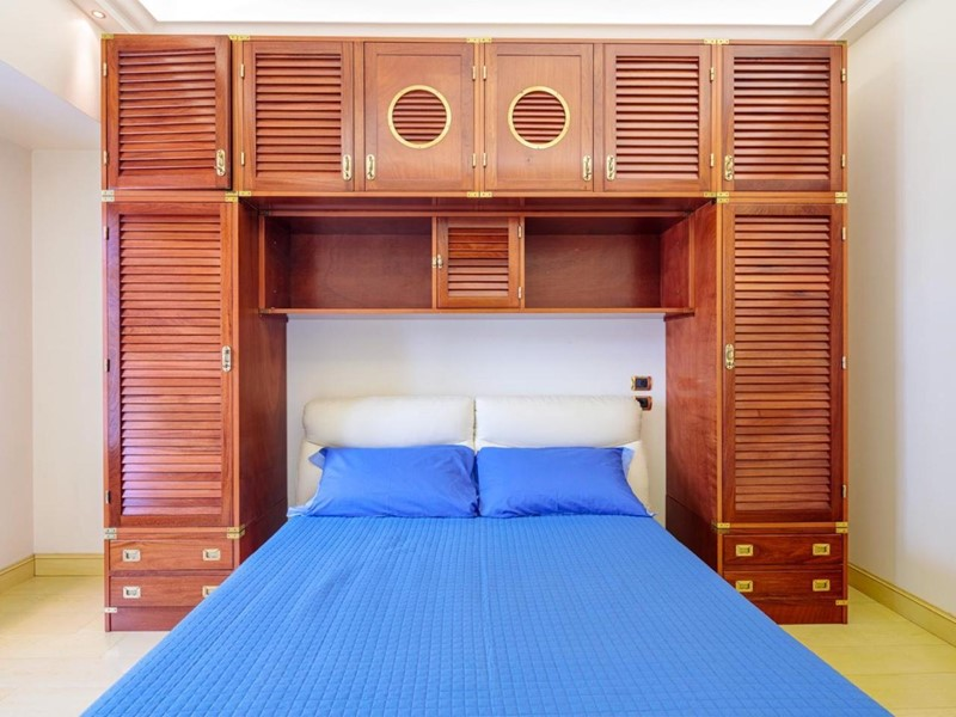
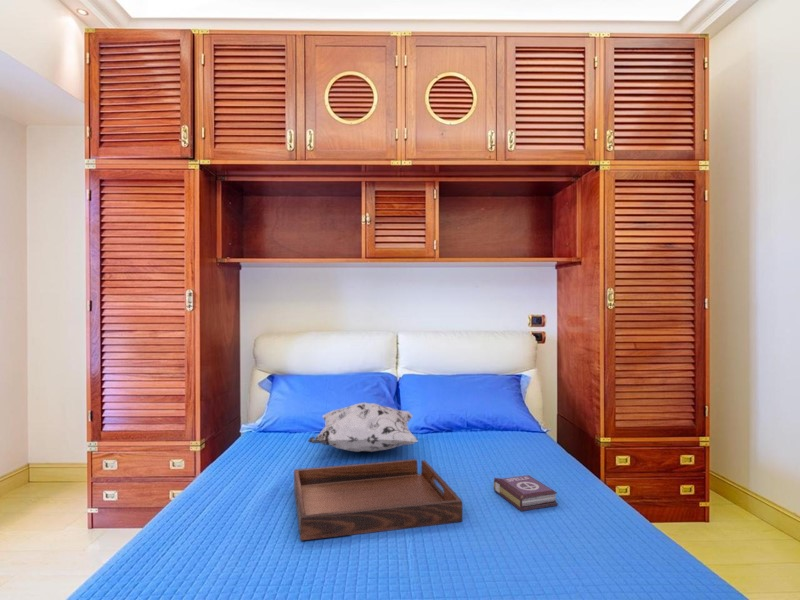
+ decorative pillow [307,402,419,453]
+ serving tray [293,458,464,542]
+ book [493,474,559,512]
